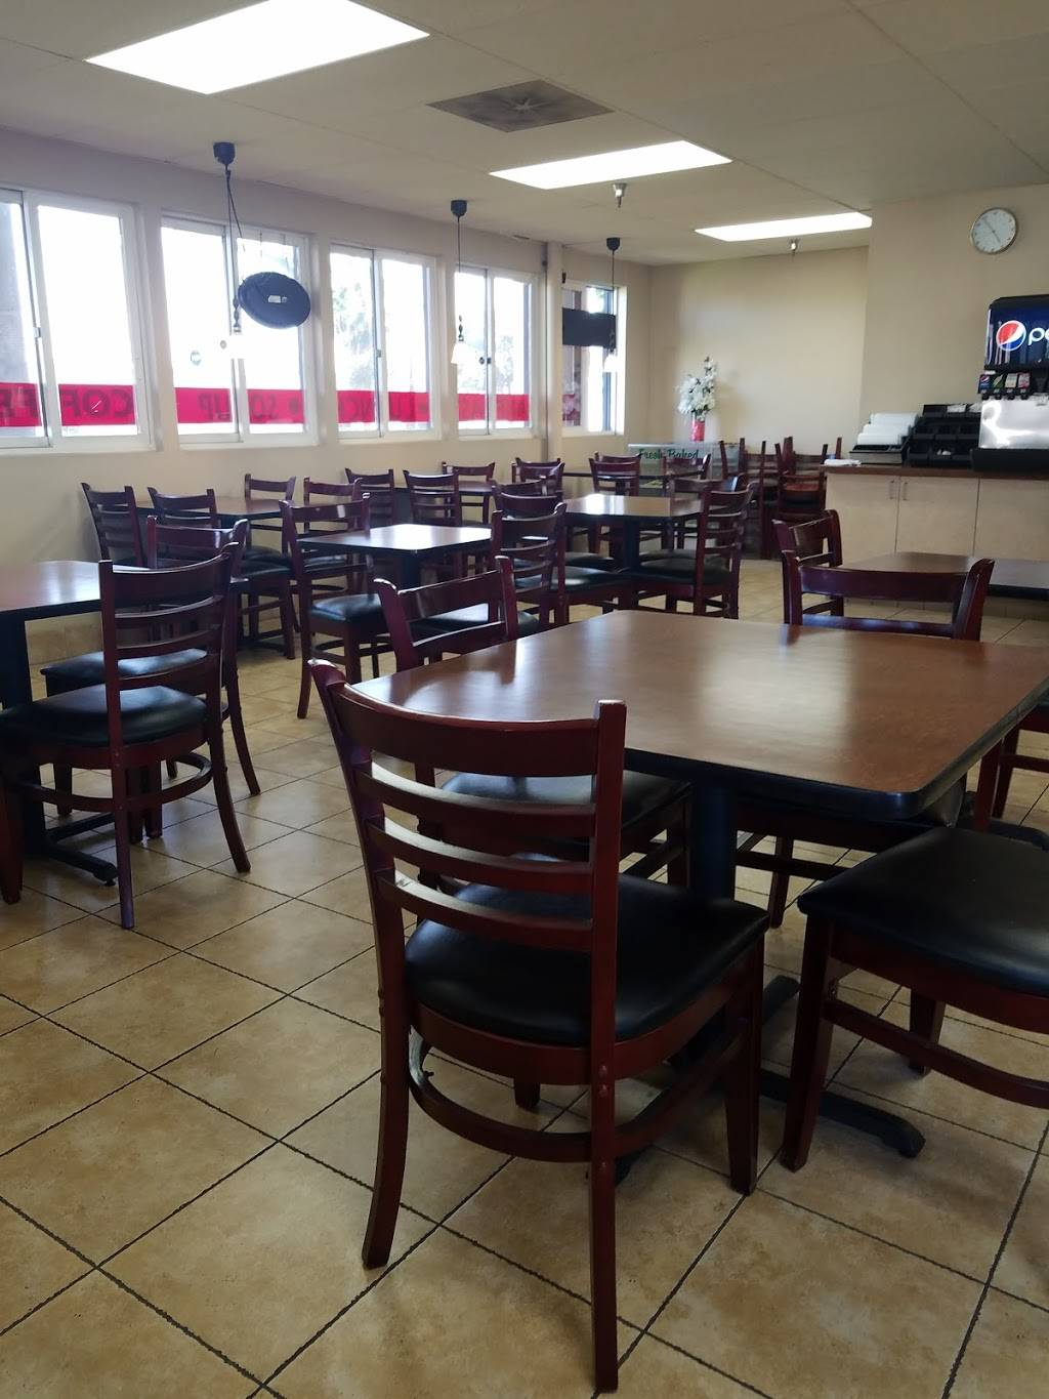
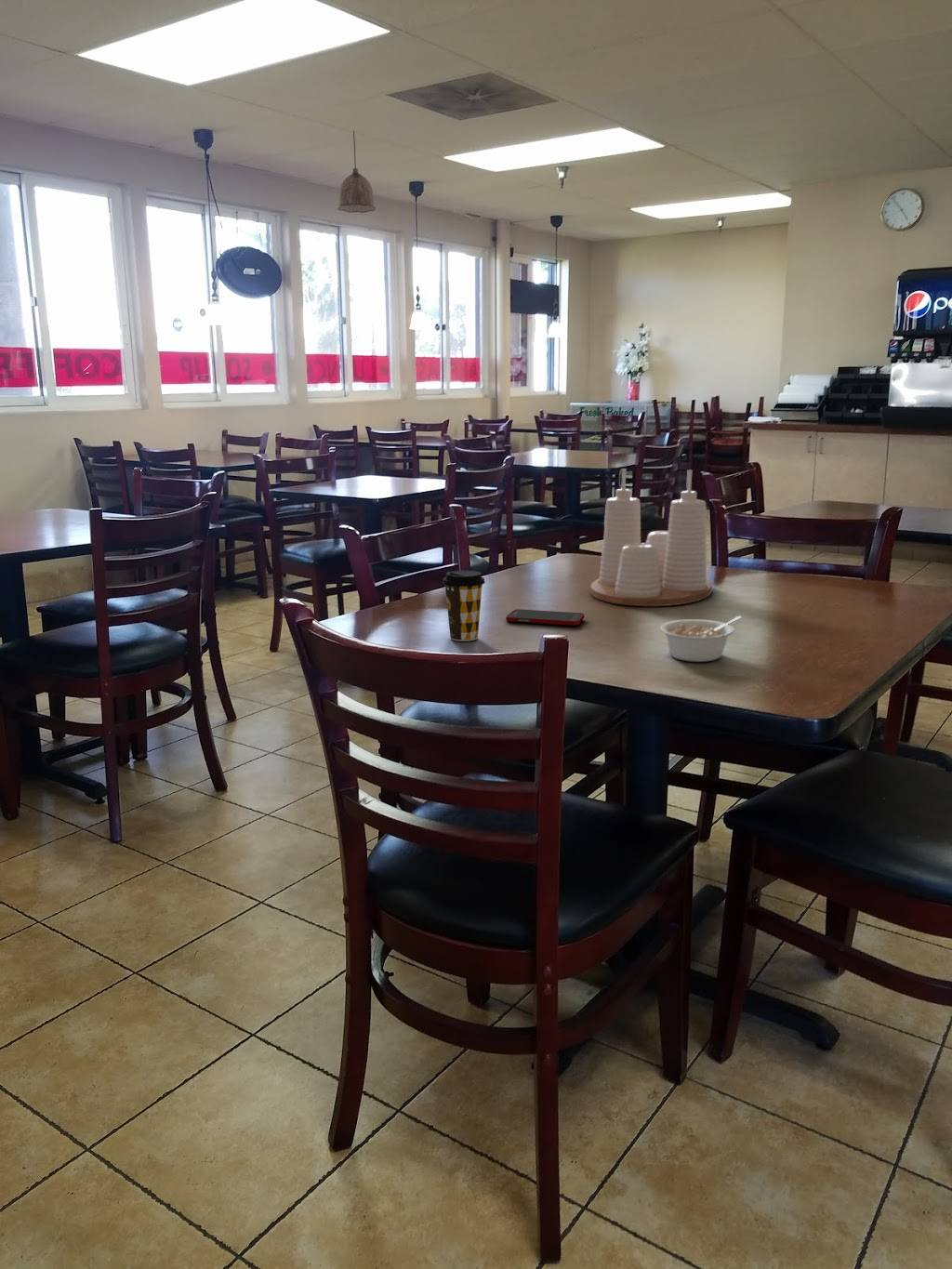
+ cell phone [505,608,586,627]
+ condiment set [589,468,713,607]
+ pendant lamp [337,130,377,214]
+ coffee cup [442,570,486,642]
+ legume [659,615,743,663]
